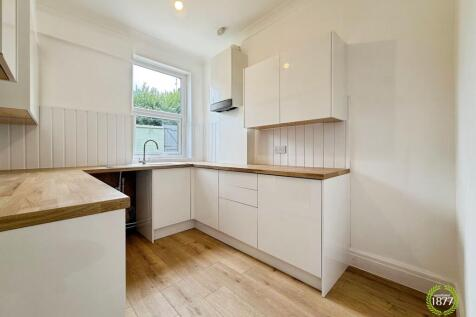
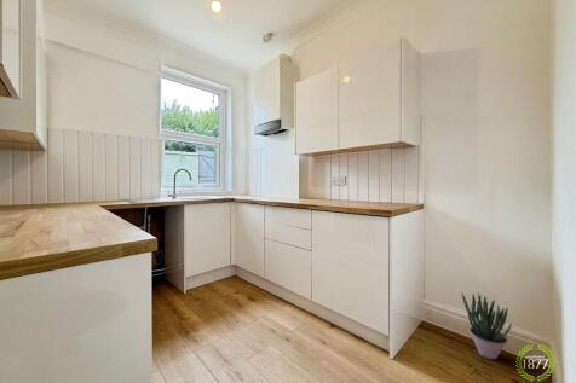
+ potted plant [460,291,513,360]
